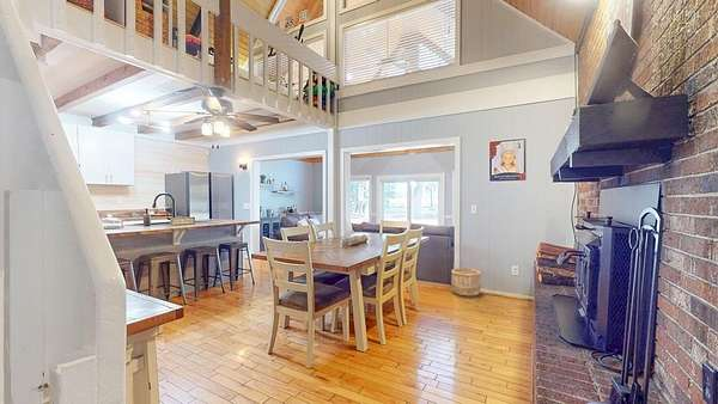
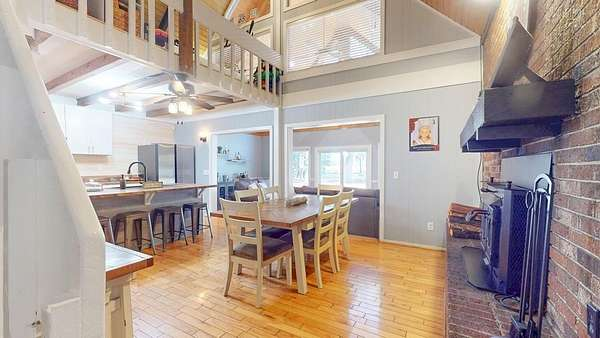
- wooden bucket [450,267,482,298]
